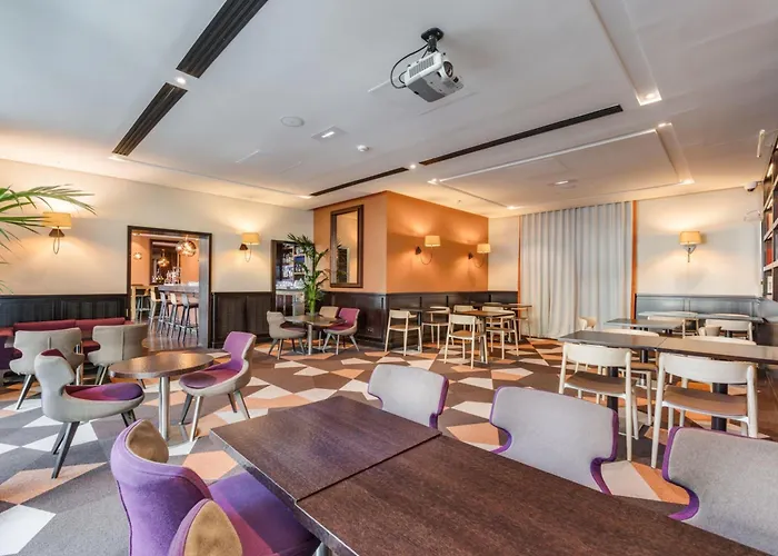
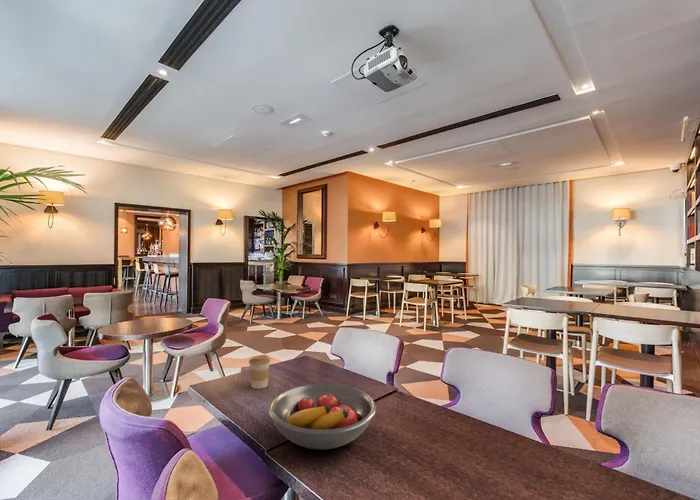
+ coffee cup [248,355,271,390]
+ fruit bowl [267,382,377,450]
